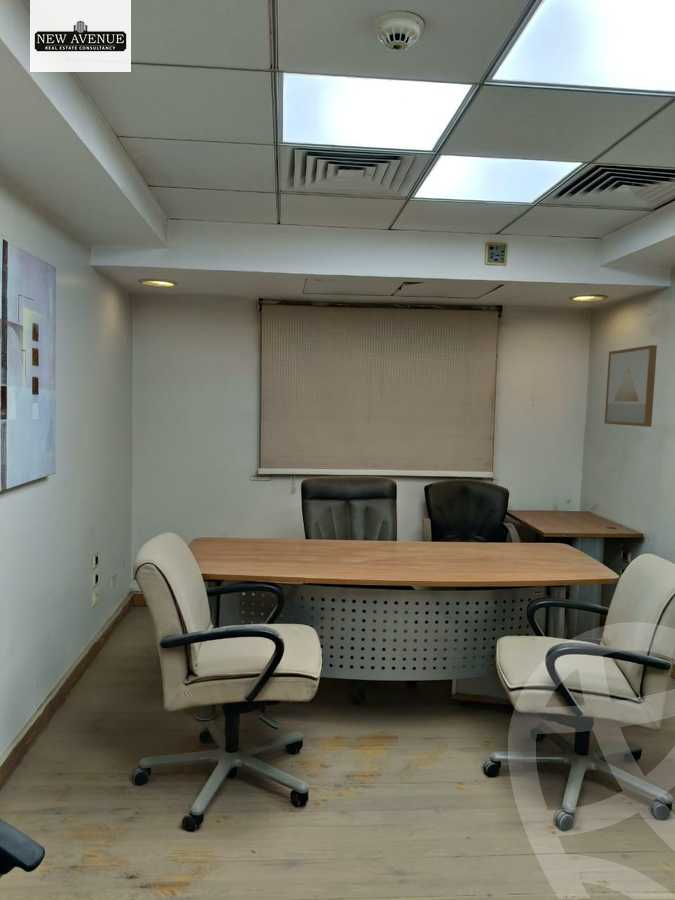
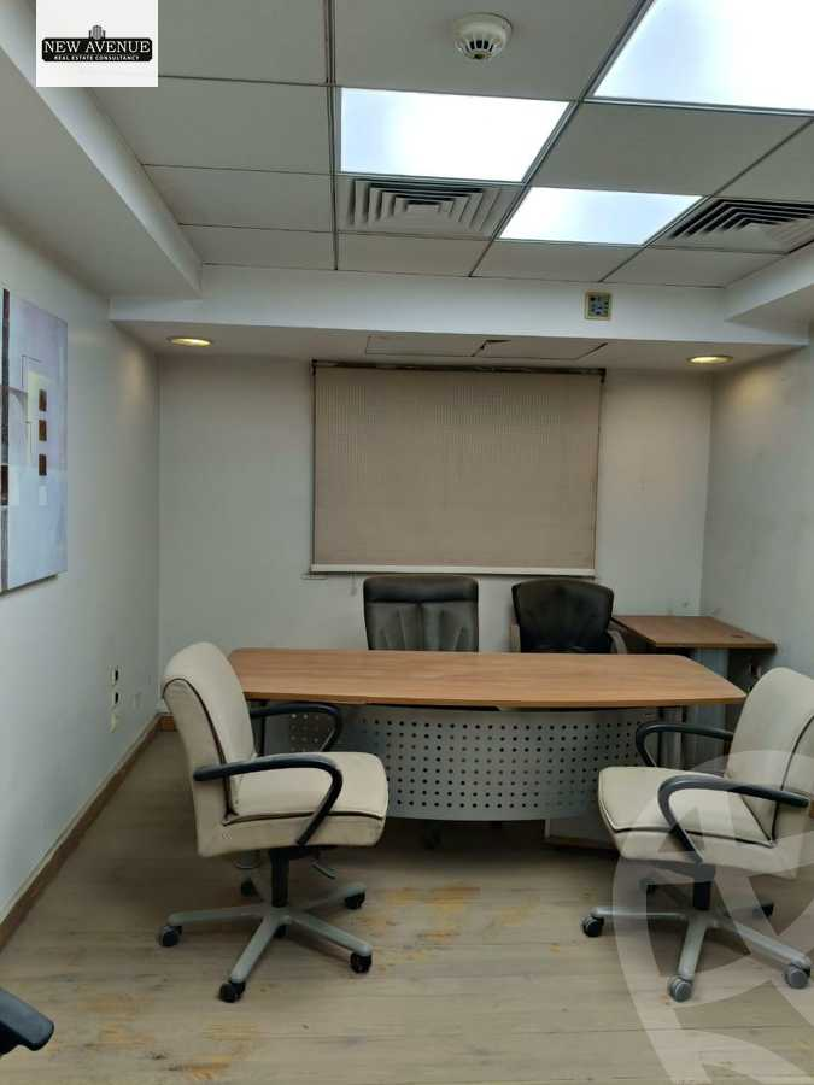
- wall art [604,344,658,428]
